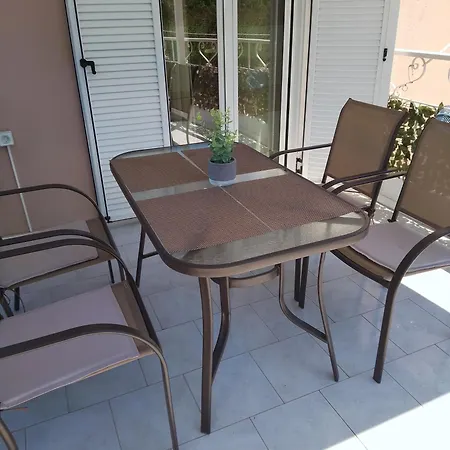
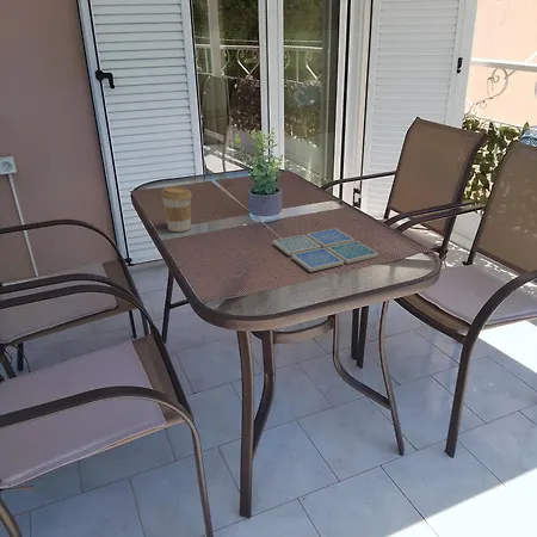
+ drink coaster [272,228,379,273]
+ coffee cup [160,185,193,233]
